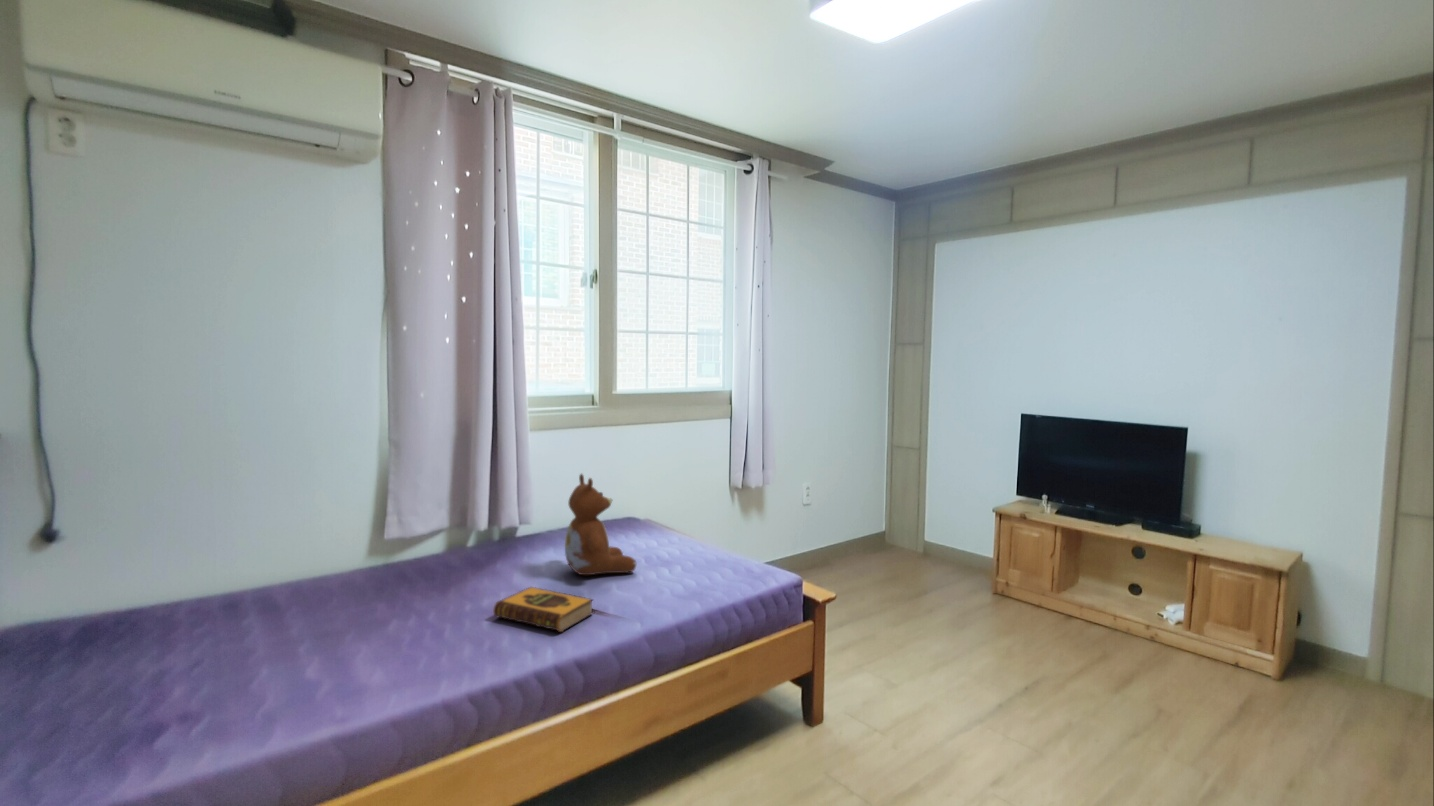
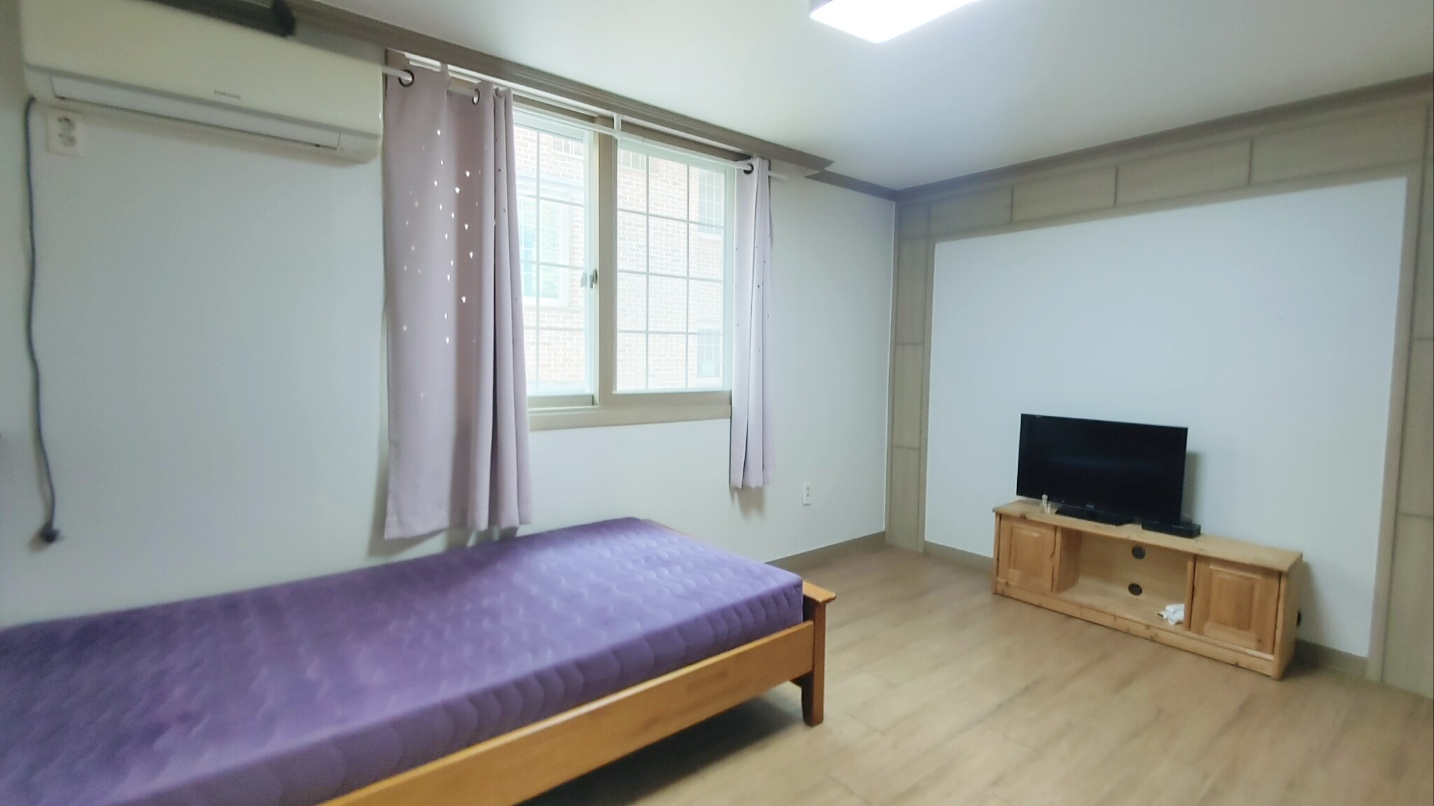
- teddy bear [564,473,638,576]
- hardback book [492,586,594,633]
